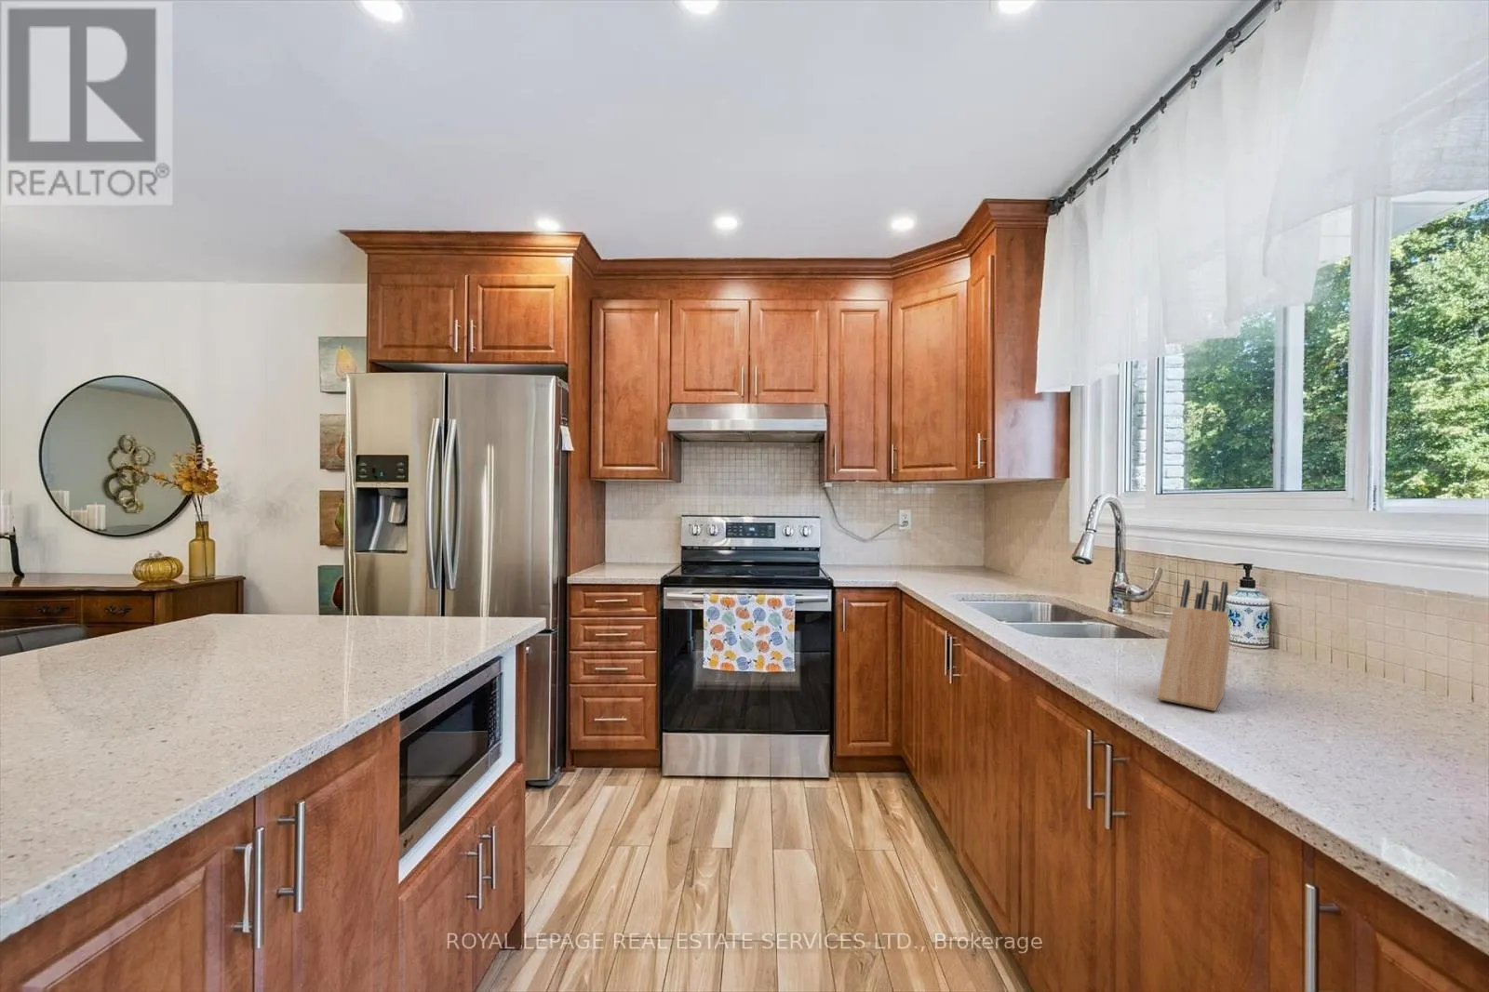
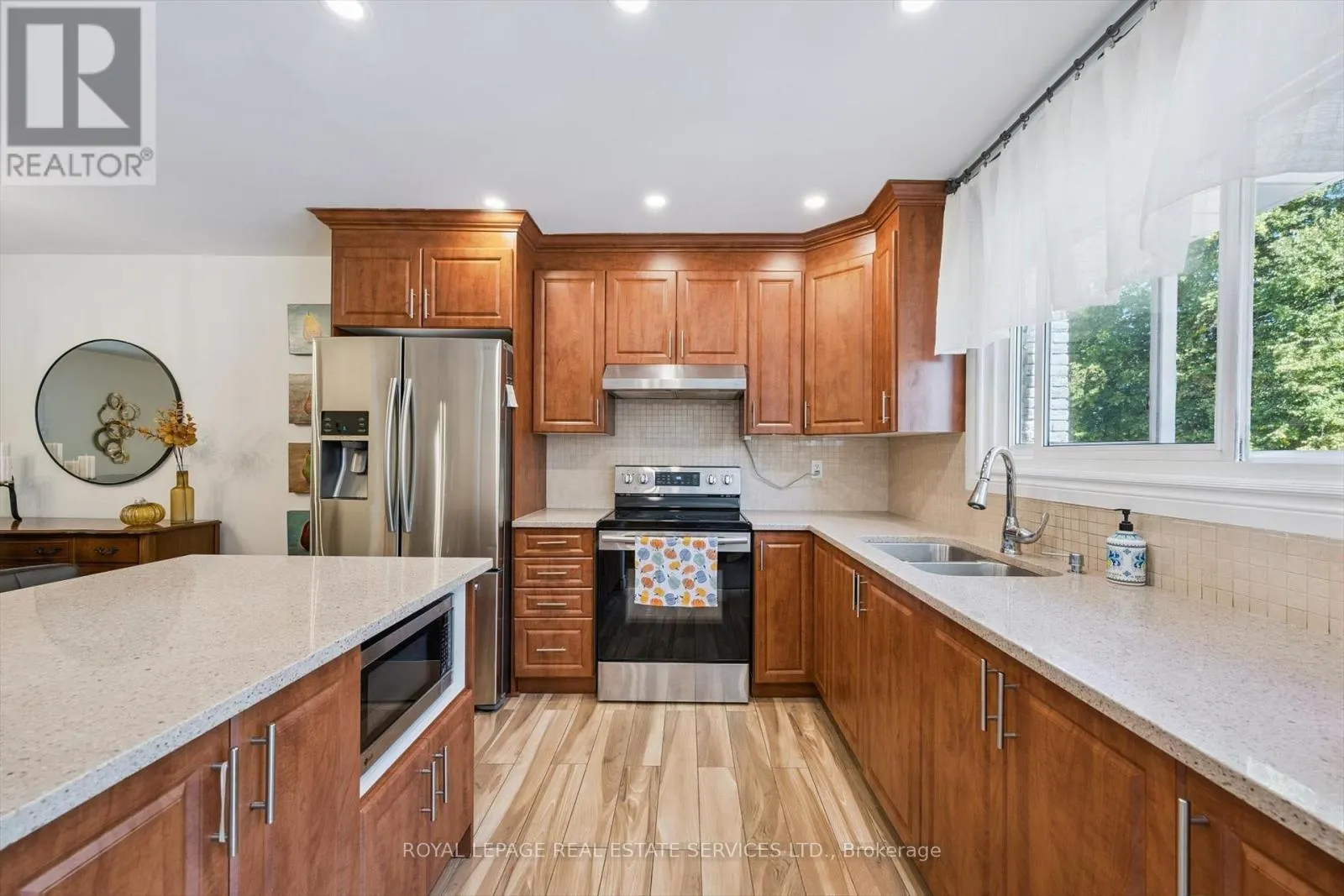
- knife block [1156,578,1231,712]
